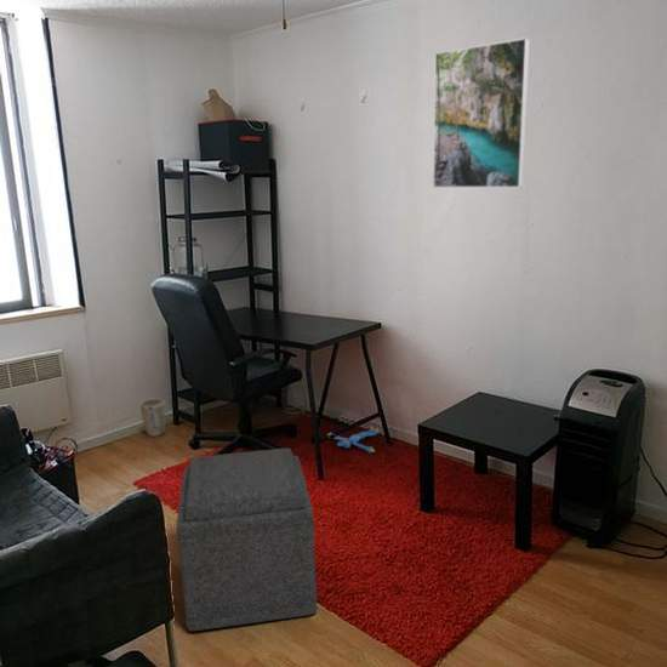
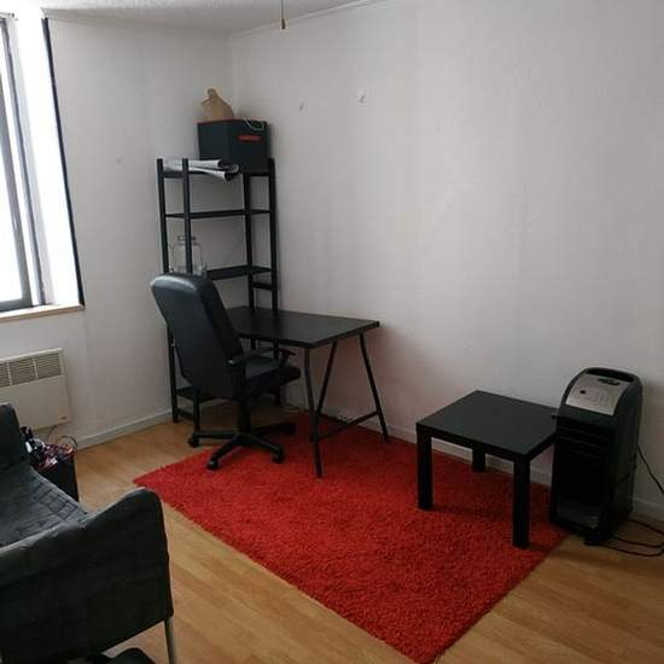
- plant pot [139,398,167,438]
- plush toy [326,424,380,454]
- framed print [432,36,531,189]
- ottoman [176,446,318,632]
